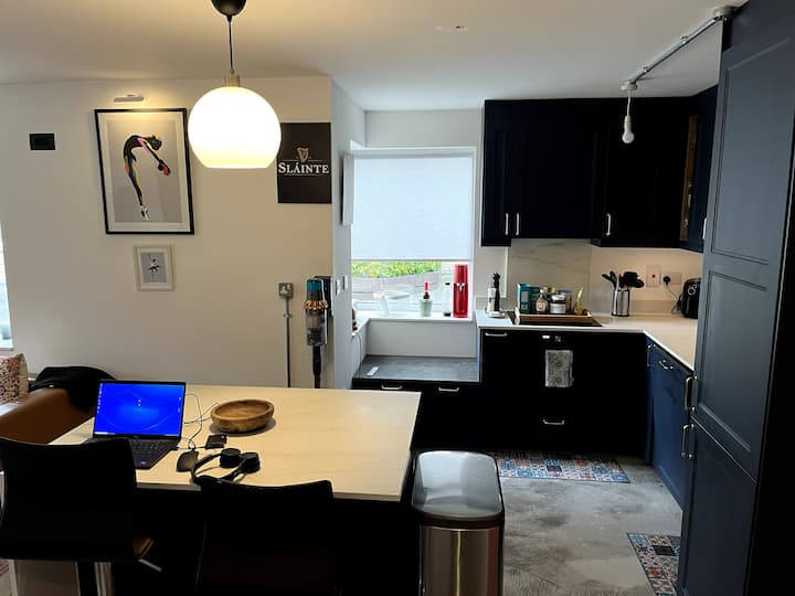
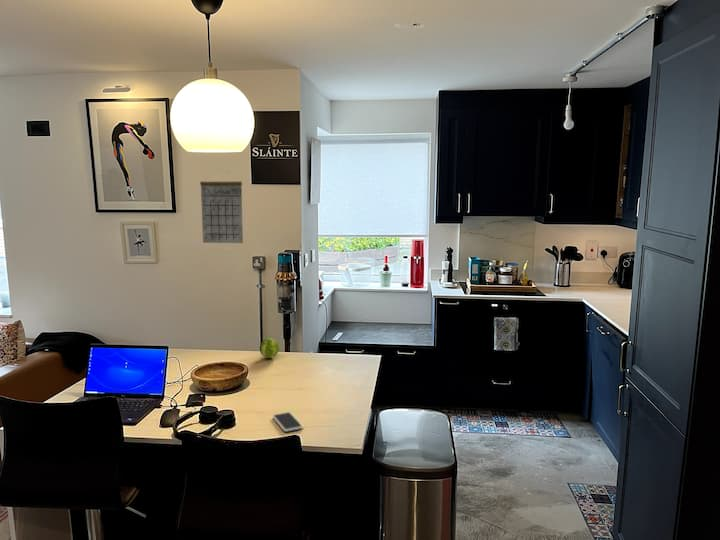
+ smartphone [272,411,304,433]
+ calendar [199,167,244,244]
+ fruit [258,337,280,359]
